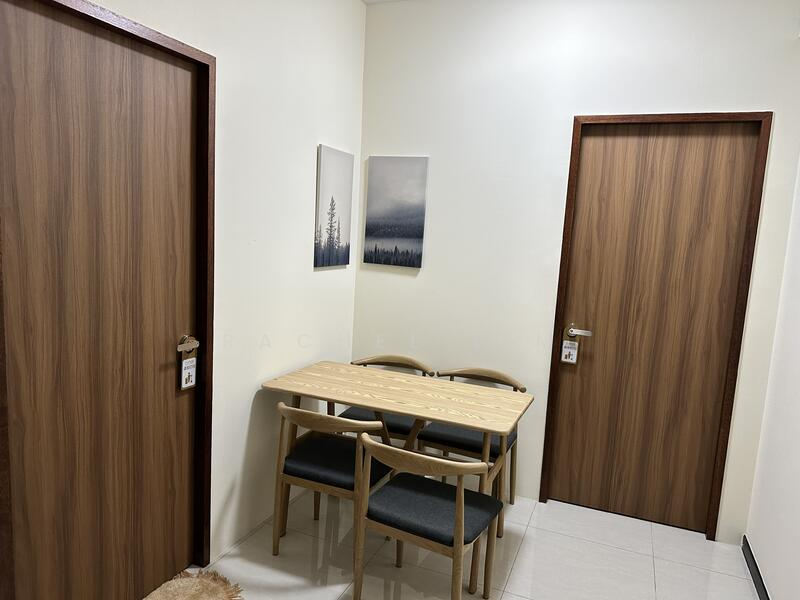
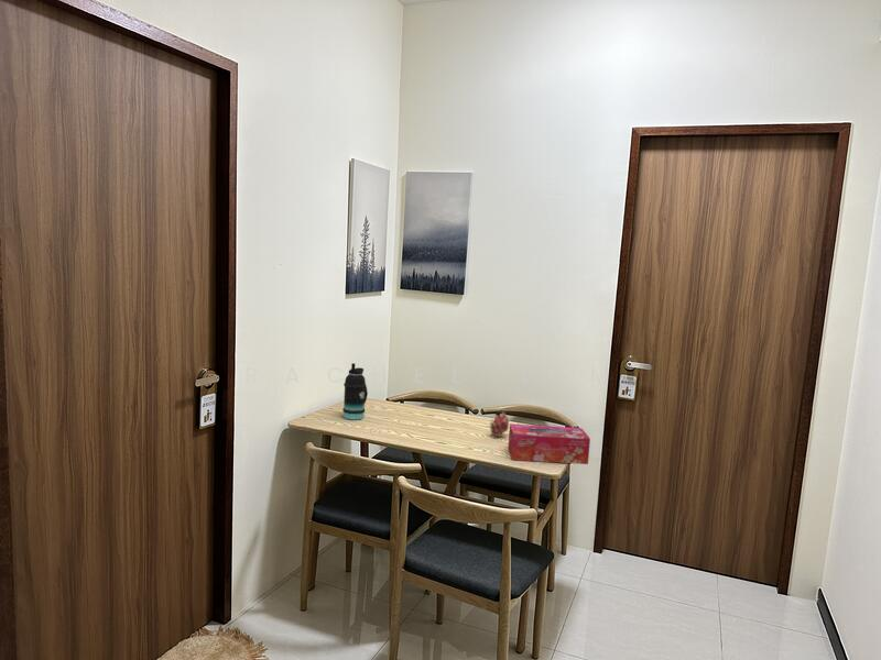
+ bottle [341,362,369,421]
+ tissue box [507,422,591,465]
+ fruit [488,409,510,438]
